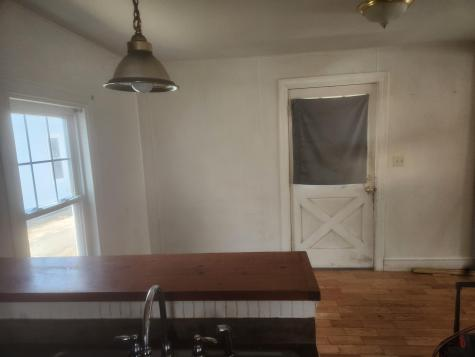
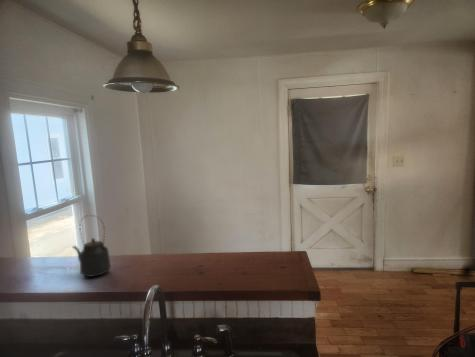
+ kettle [72,214,112,278]
